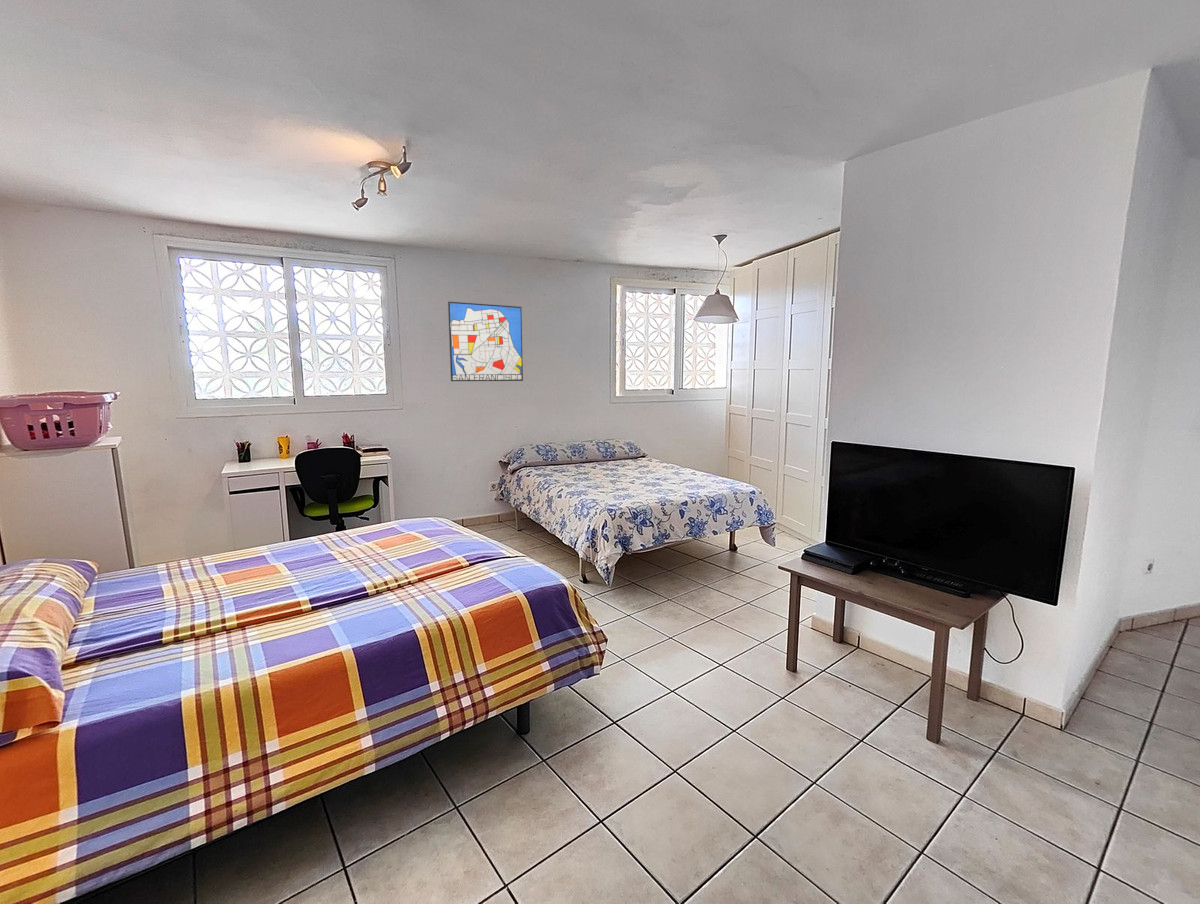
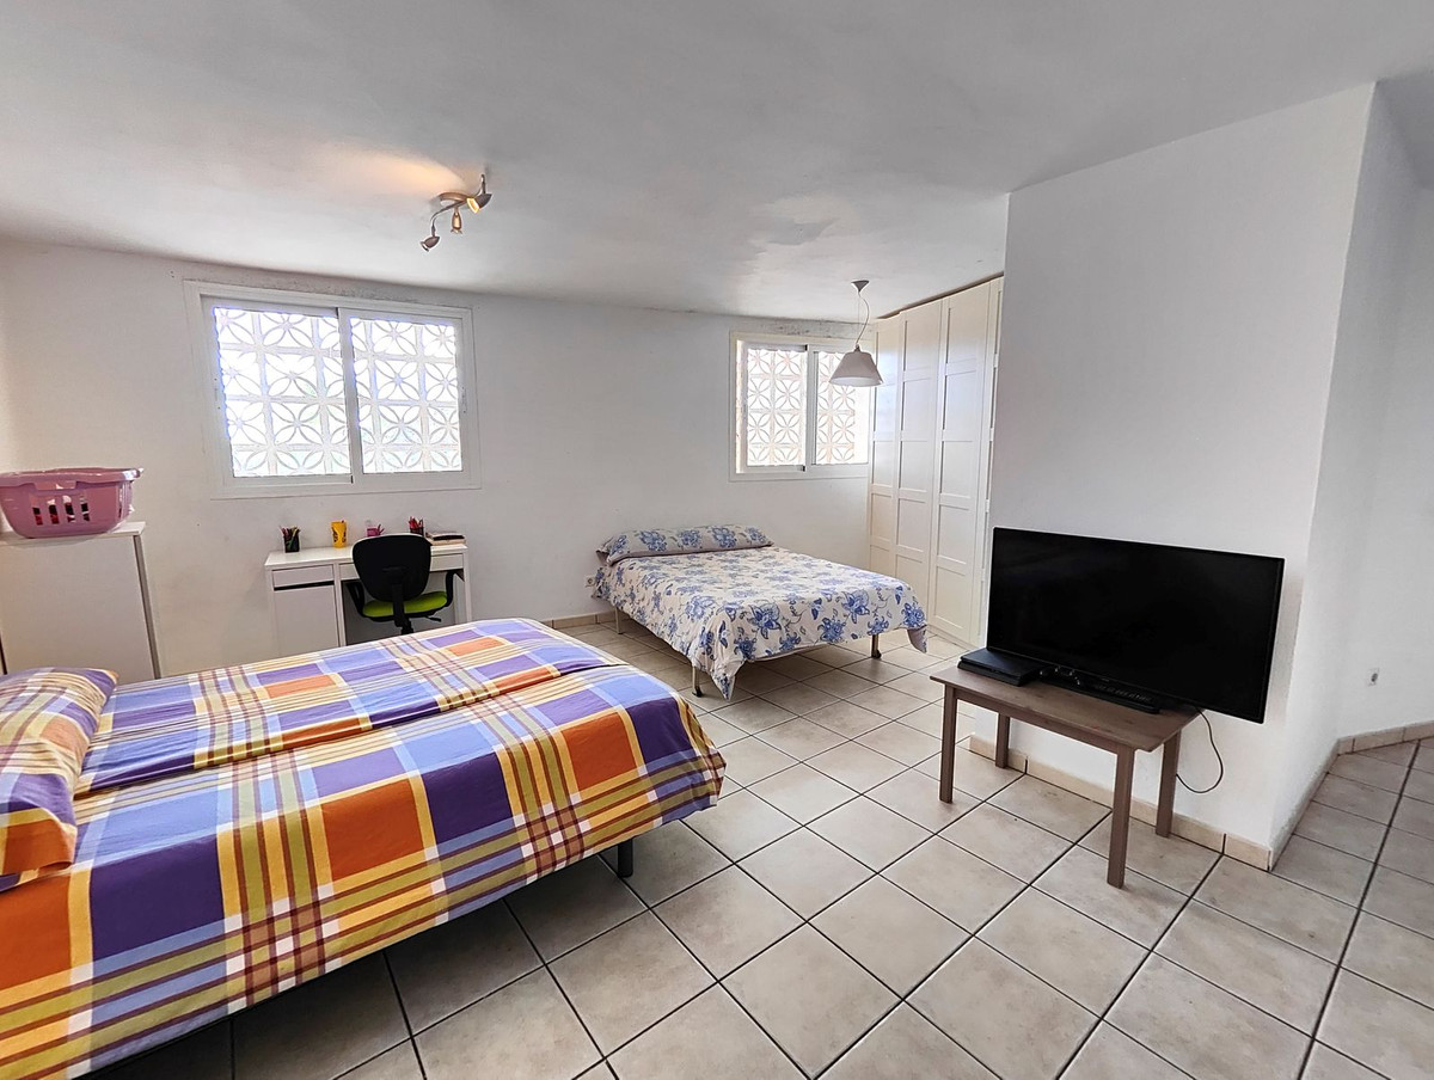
- wall art [447,301,524,382]
